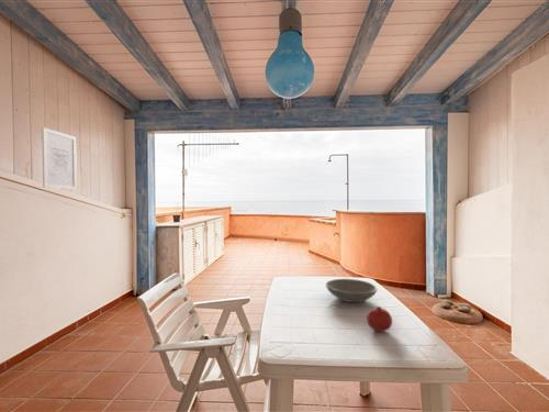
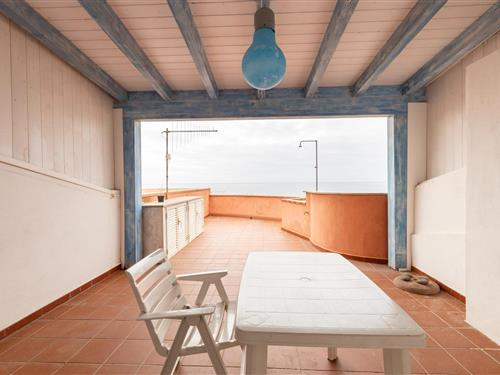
- fruit [366,305,393,333]
- wall art [41,126,78,190]
- bowl [324,278,378,303]
